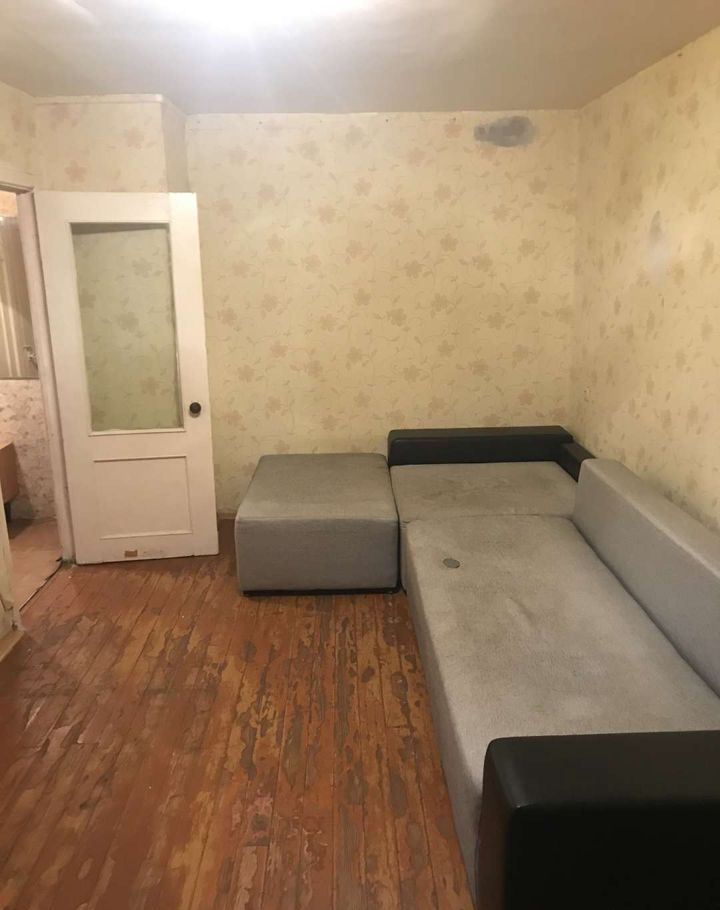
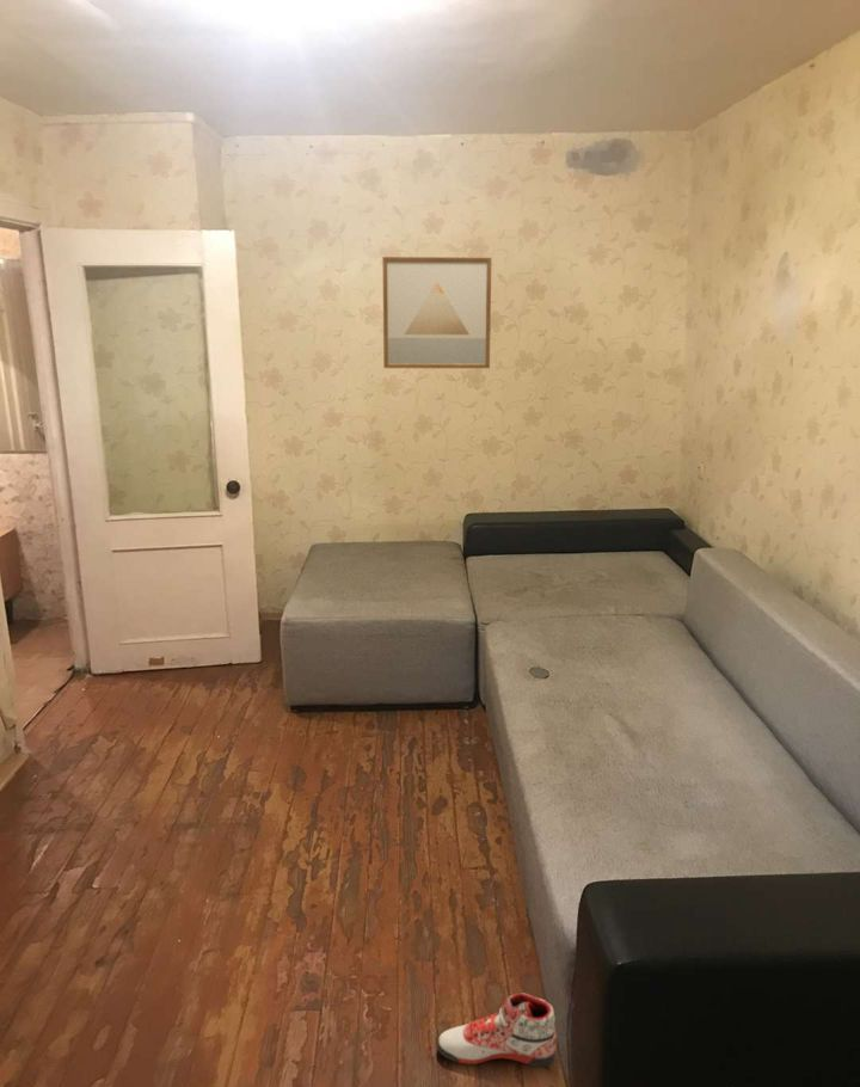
+ sneaker [436,993,558,1069]
+ wall art [381,256,492,369]
